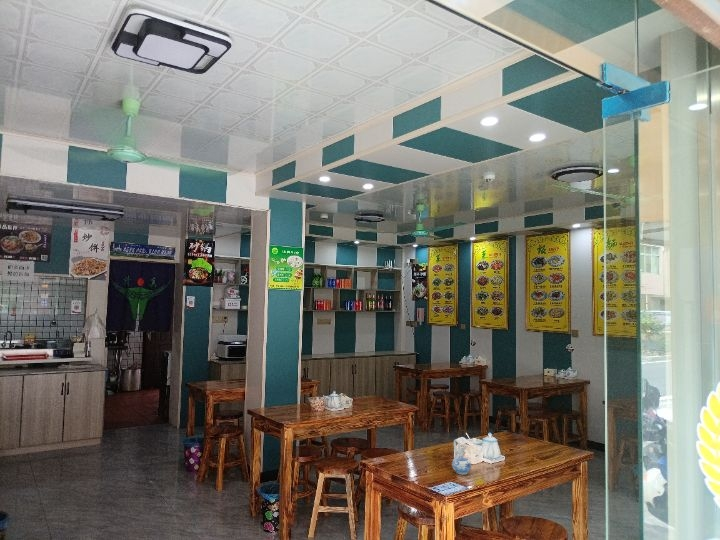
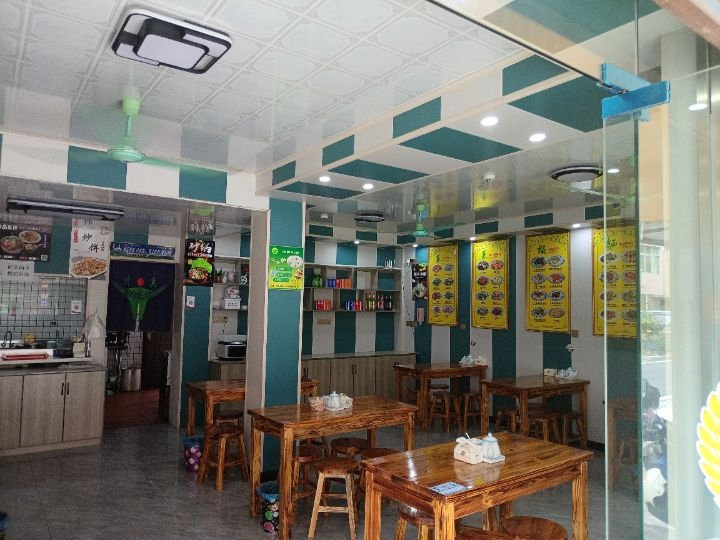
- ceramic pitcher [451,438,472,476]
